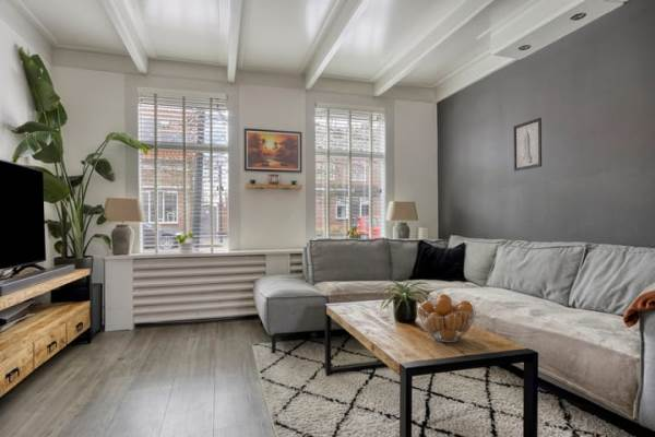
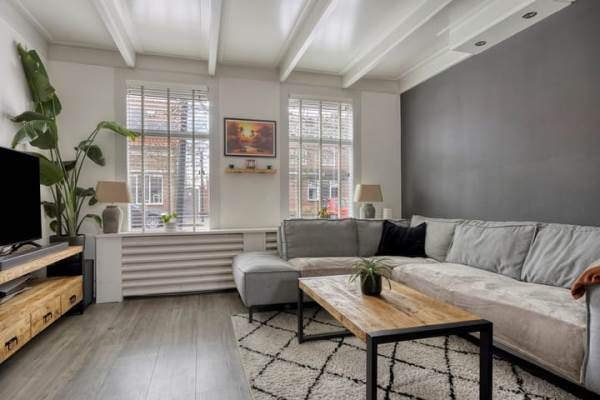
- wall art [513,117,543,173]
- fruit basket [416,293,477,343]
